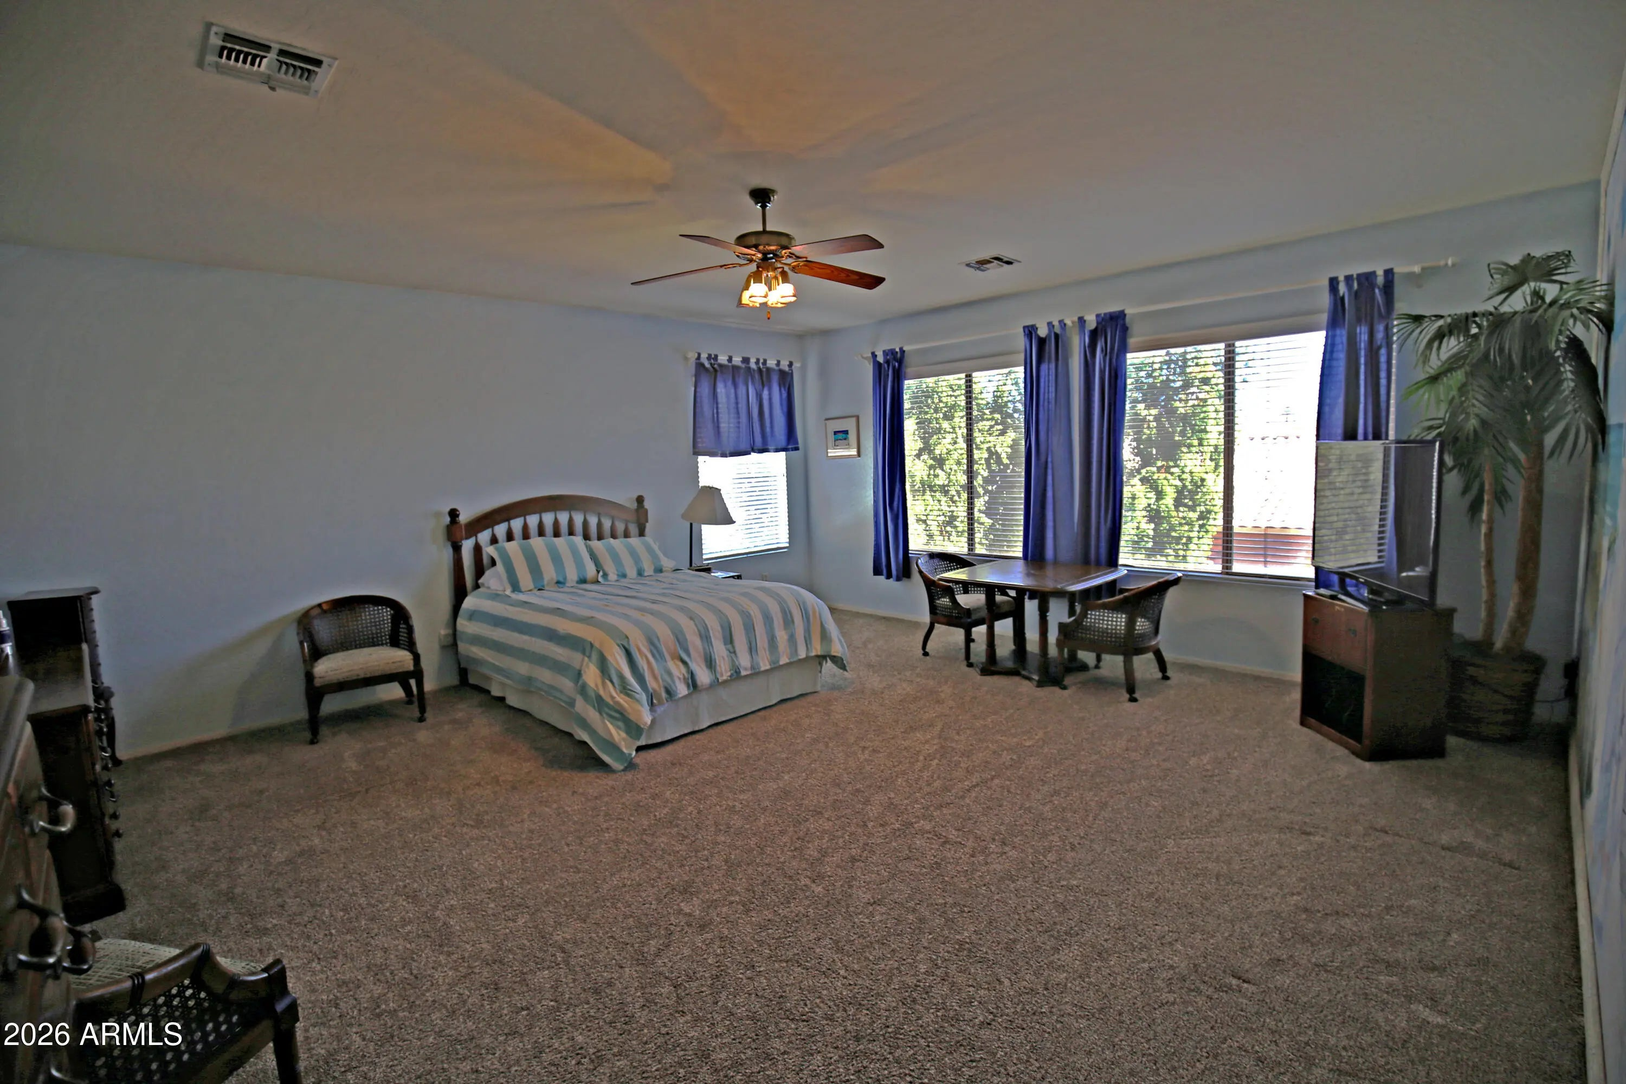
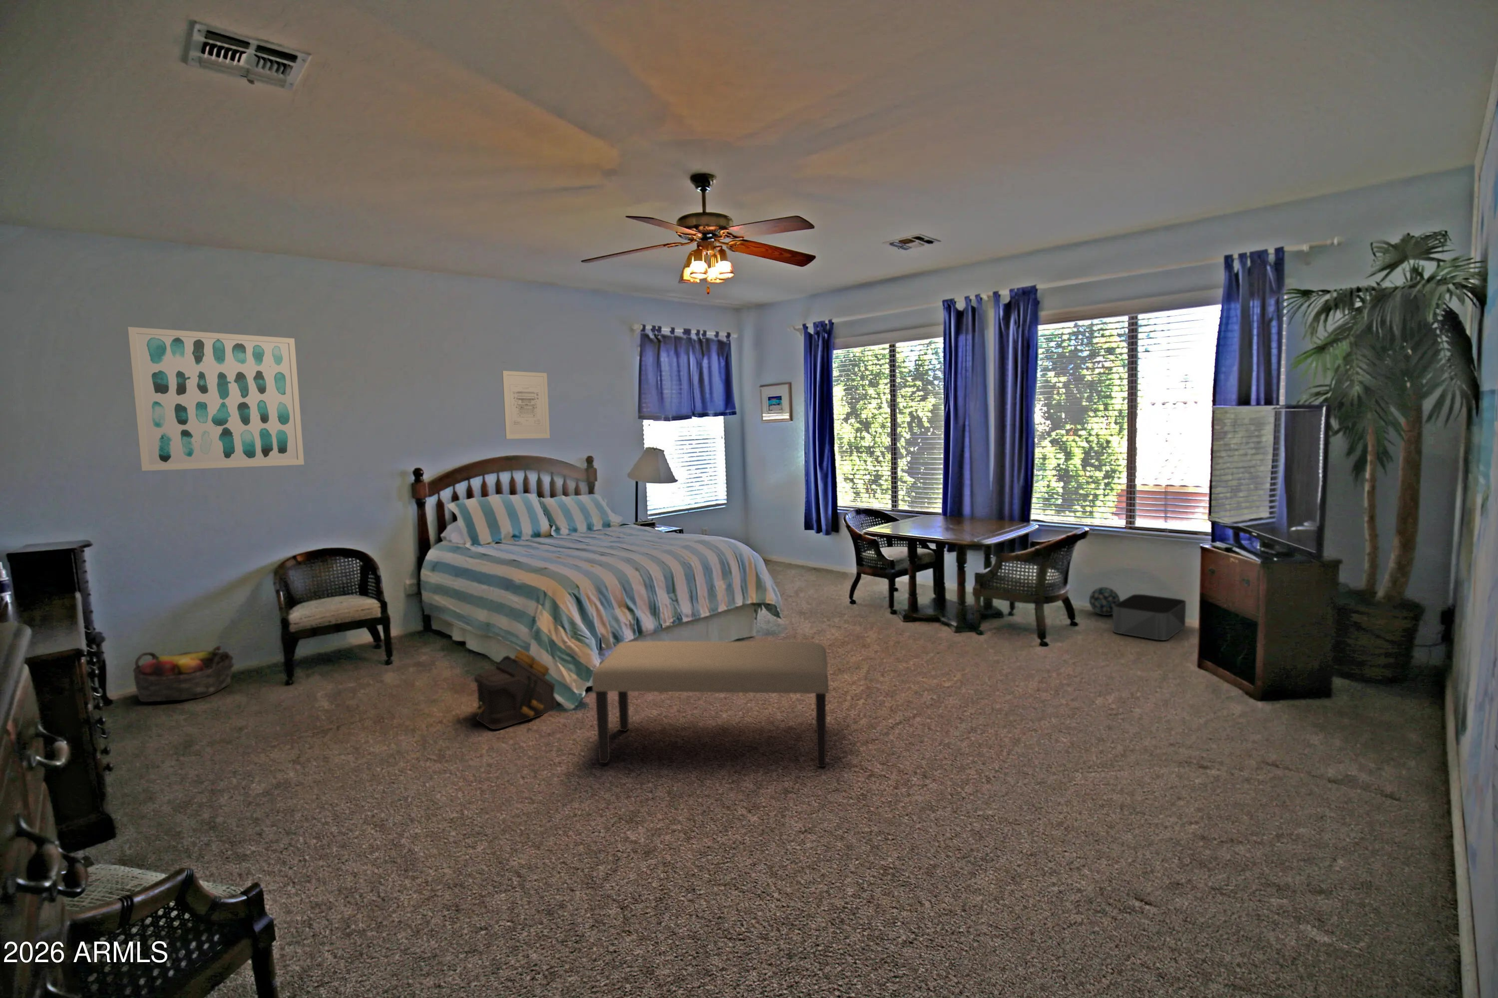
+ bench [592,640,829,767]
+ backpack [474,649,557,730]
+ wall art [127,326,304,471]
+ storage bin [1112,594,1186,640]
+ decorative ball [1089,586,1121,616]
+ wall art [502,370,551,440]
+ basket [133,645,235,702]
